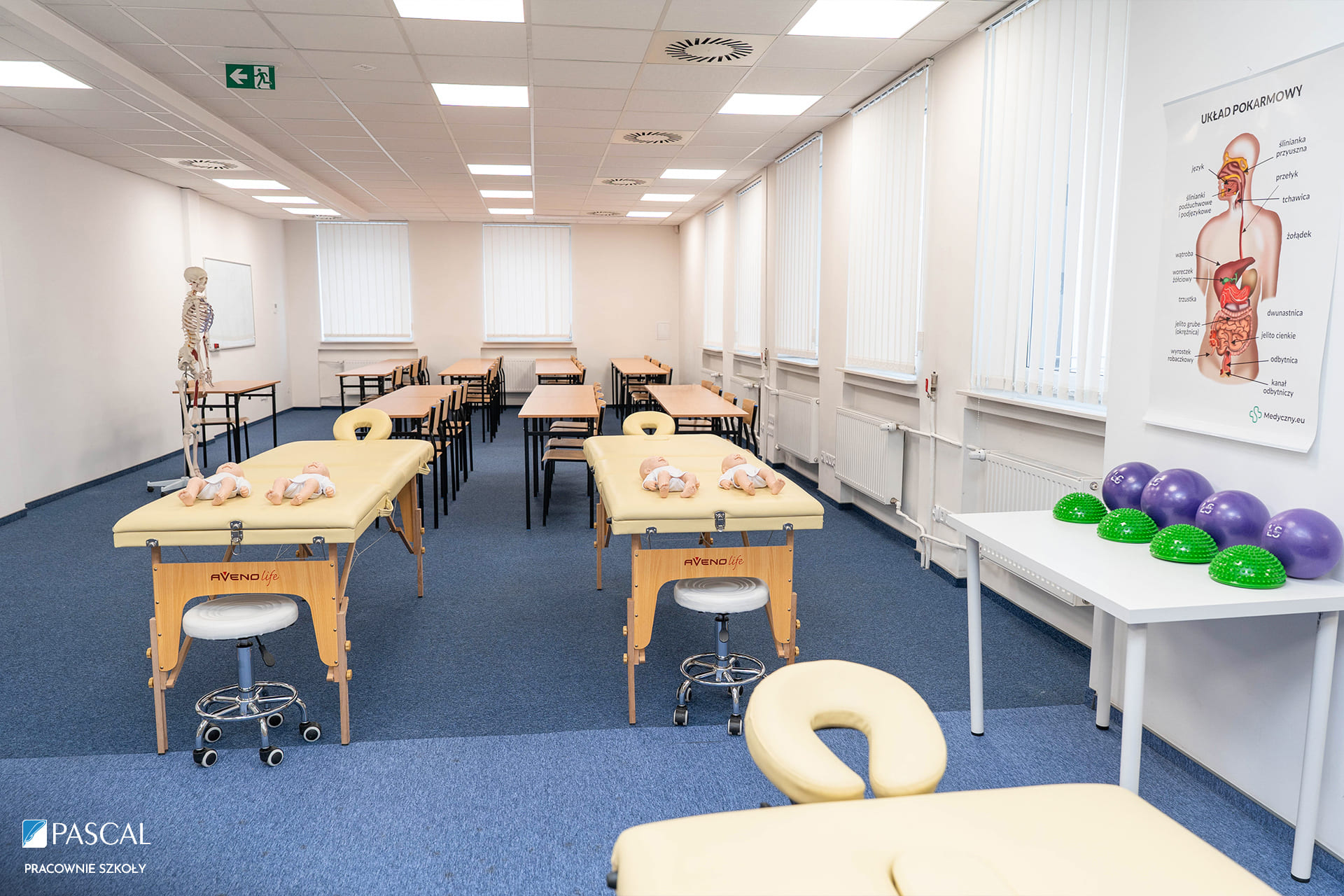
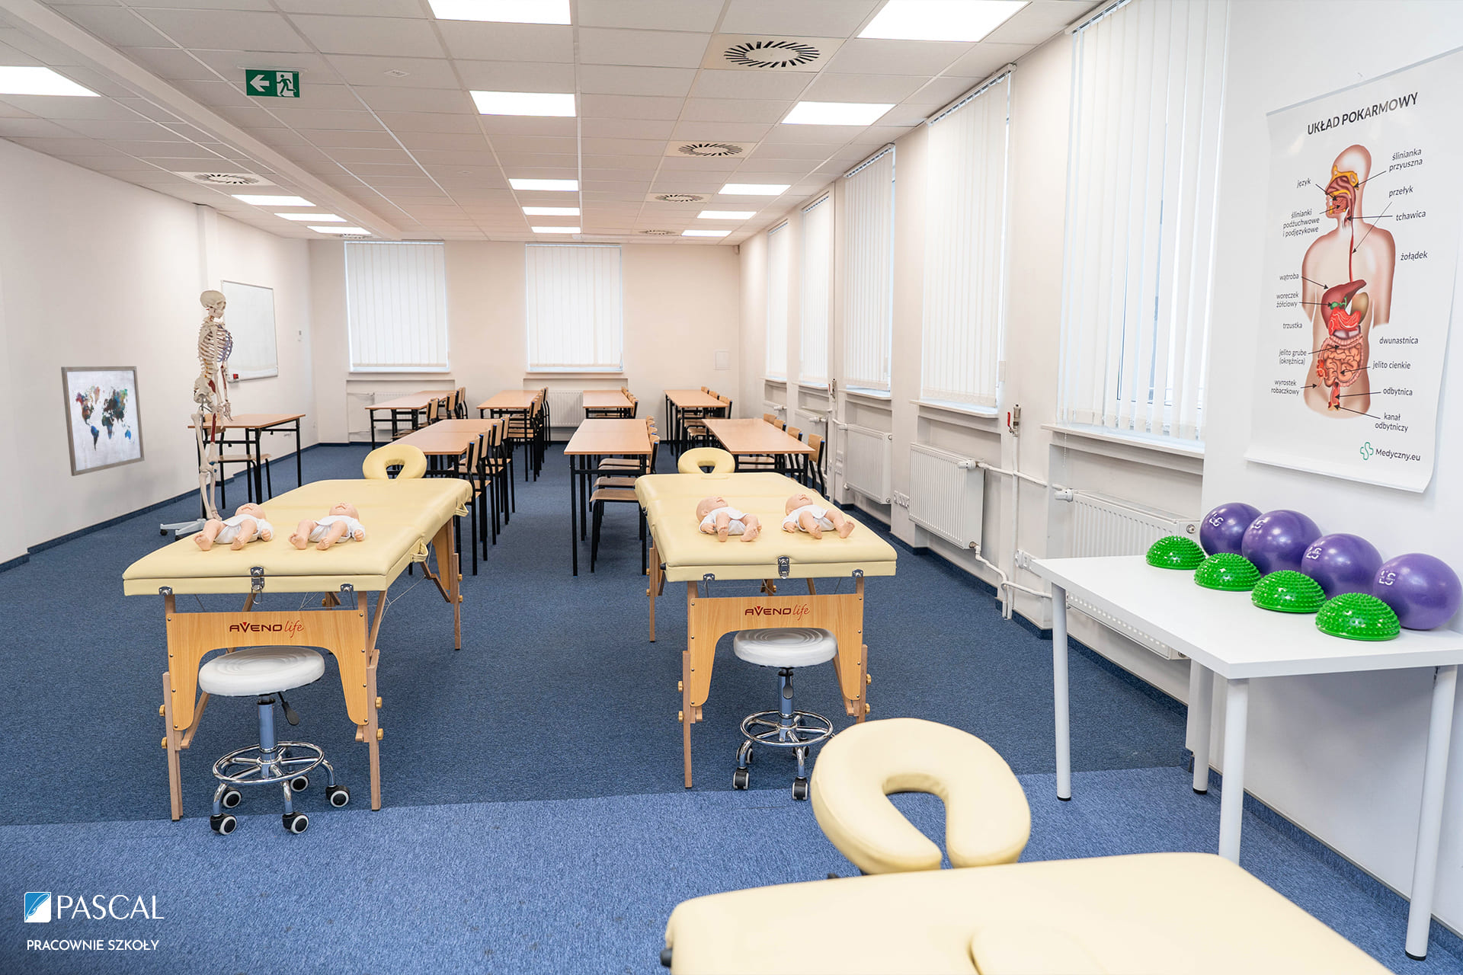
+ wall art [60,366,146,477]
